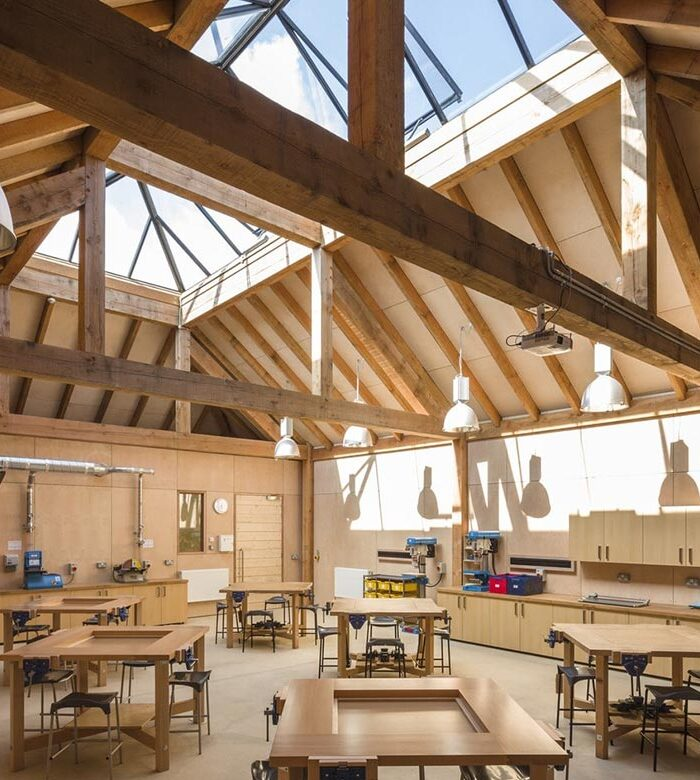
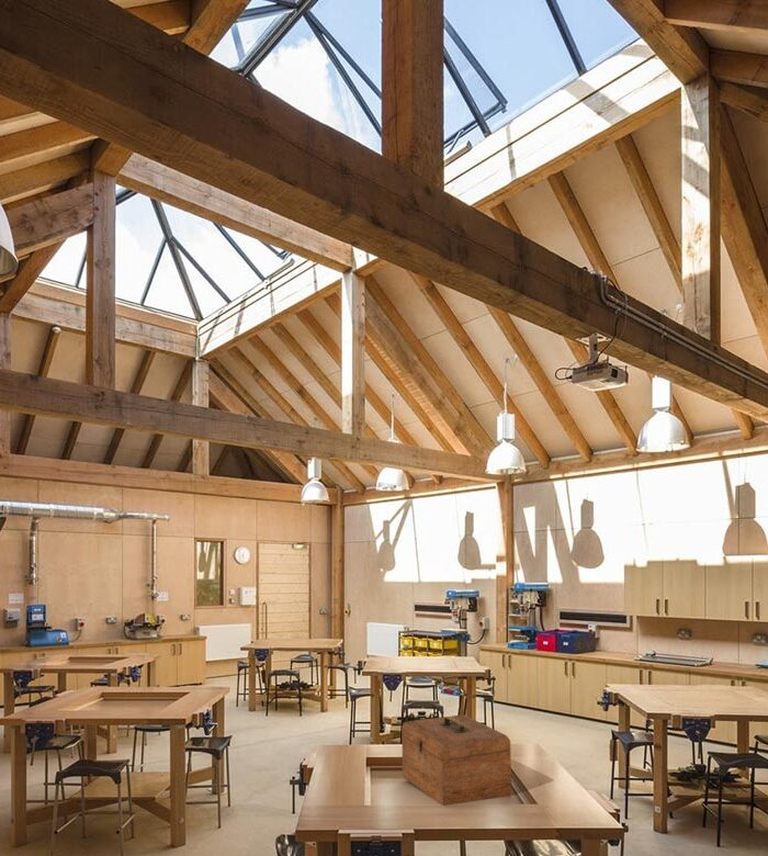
+ tool box [400,713,512,807]
